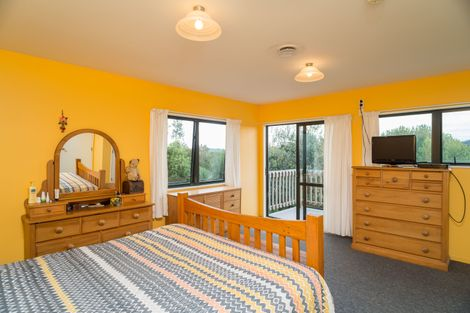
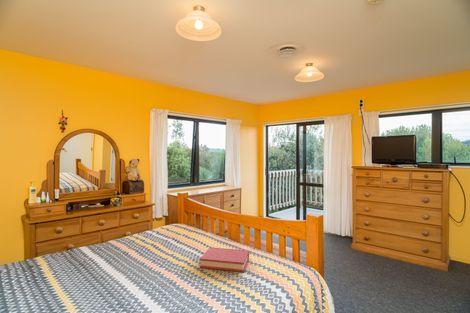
+ hardback book [199,246,250,273]
